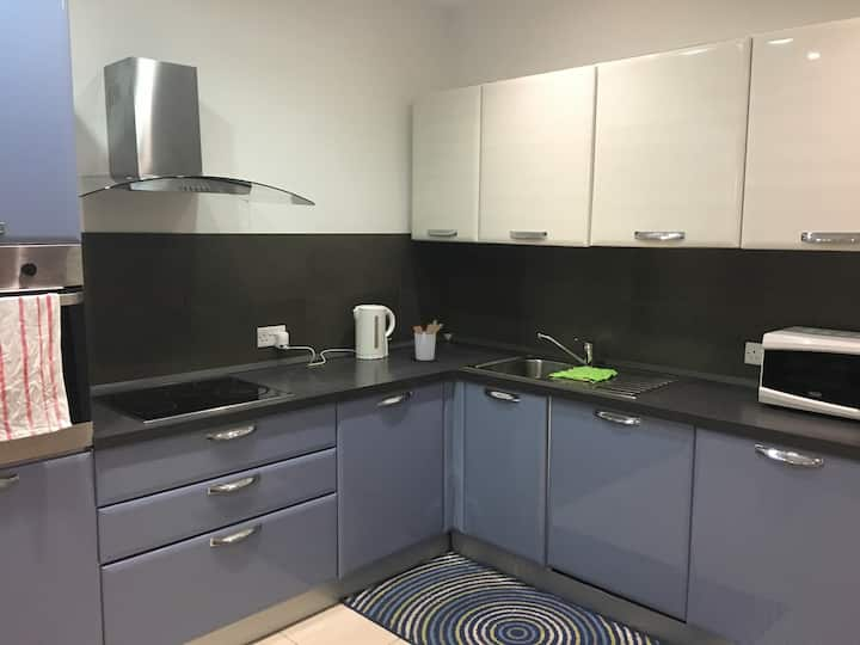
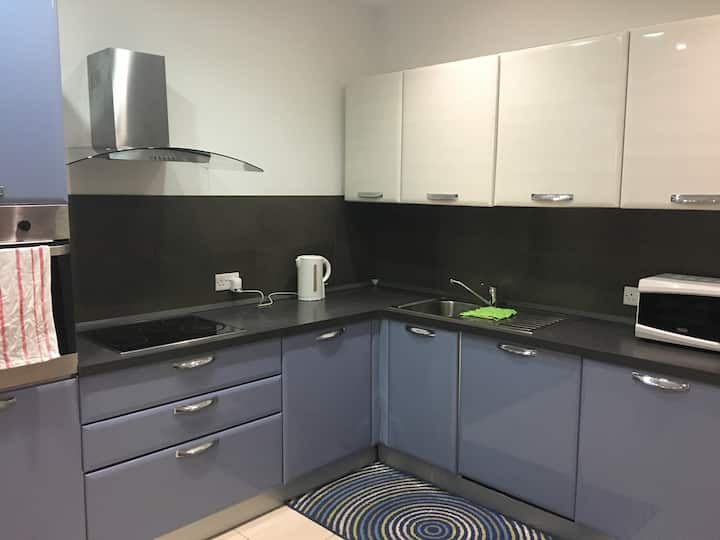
- utensil holder [412,319,443,362]
